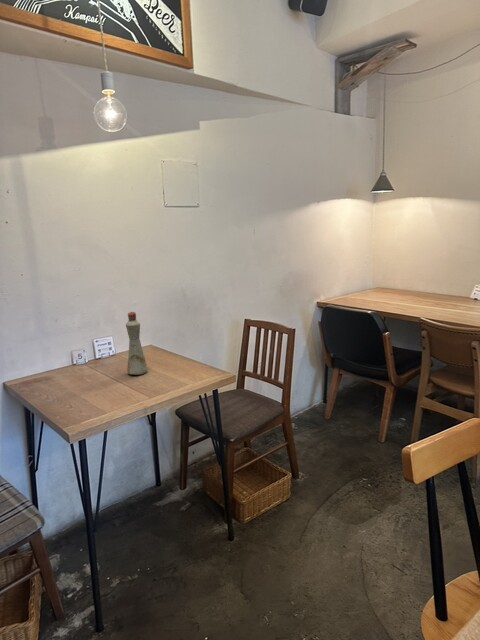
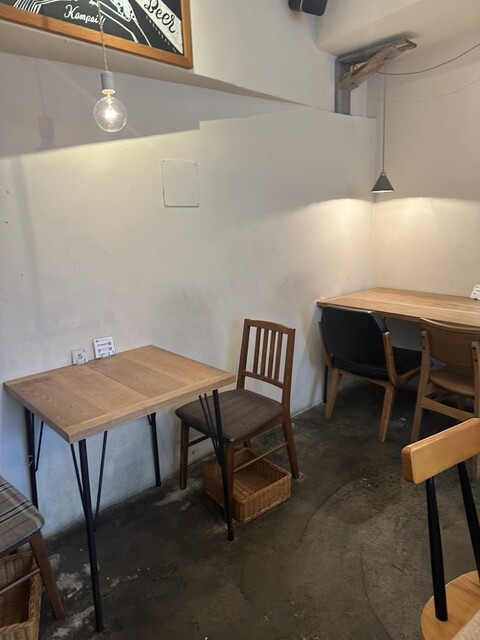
- bottle [125,311,148,376]
